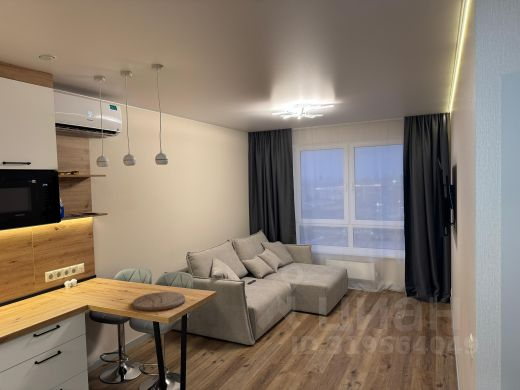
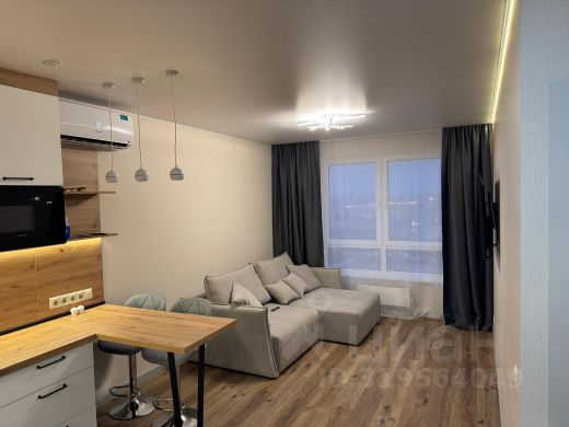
- cutting board [132,291,186,312]
